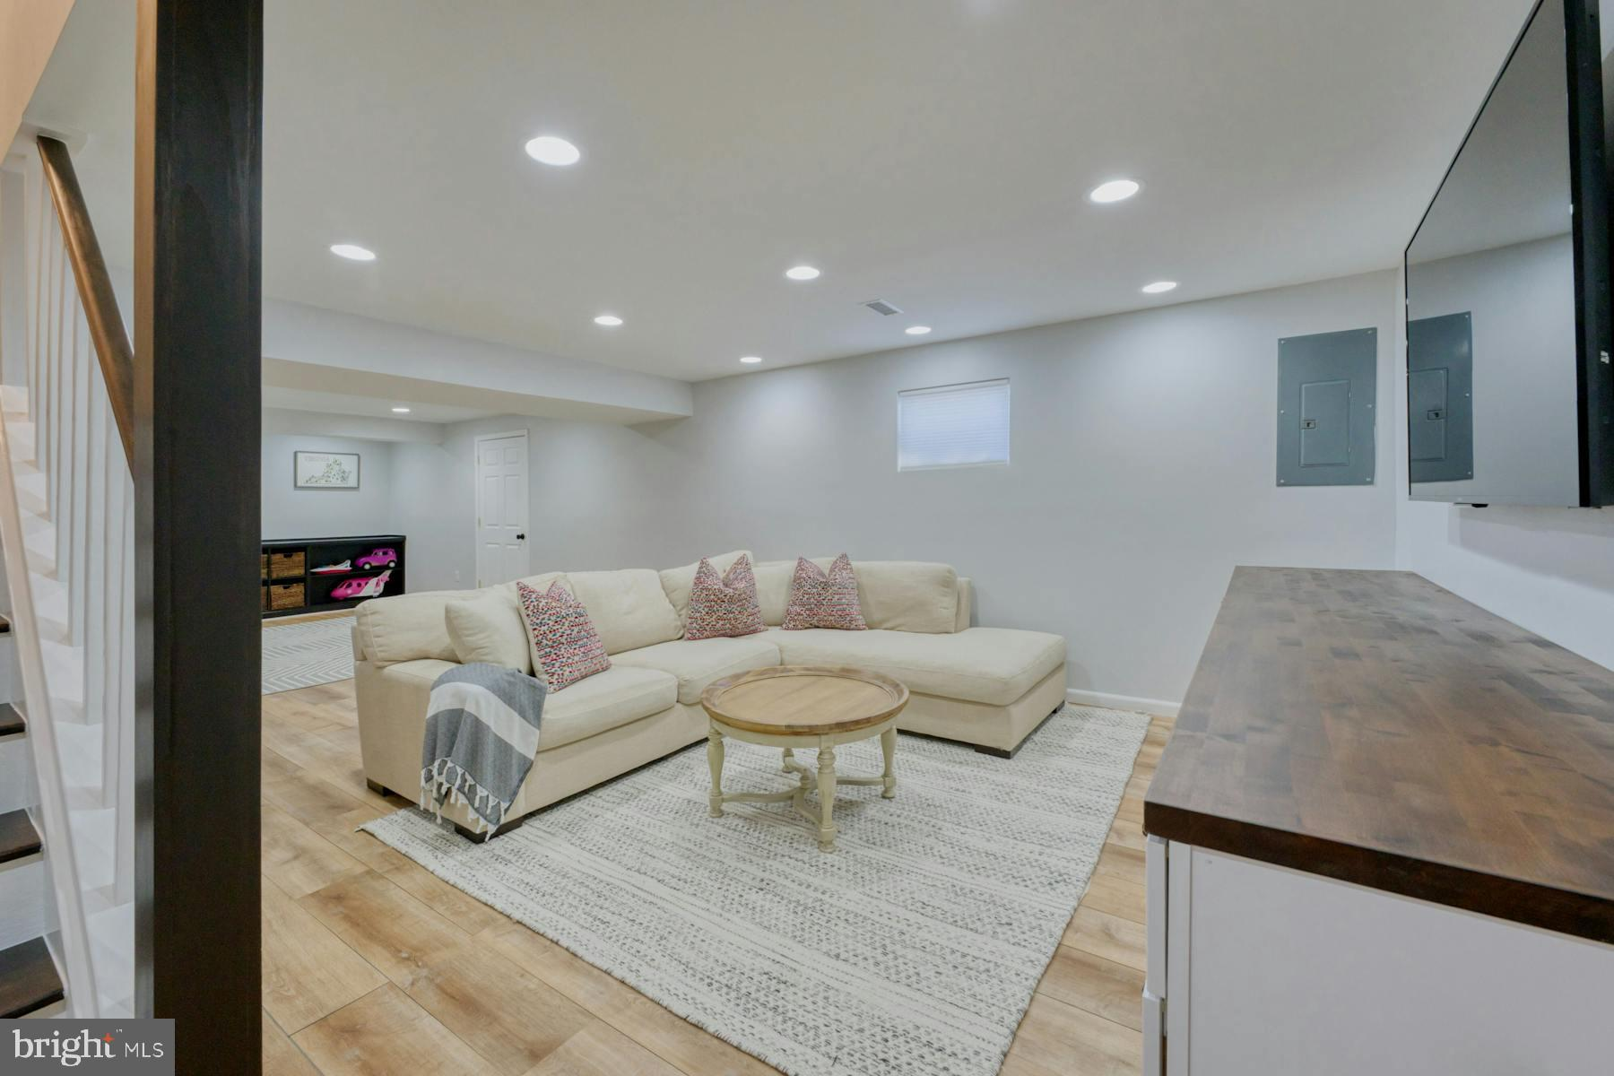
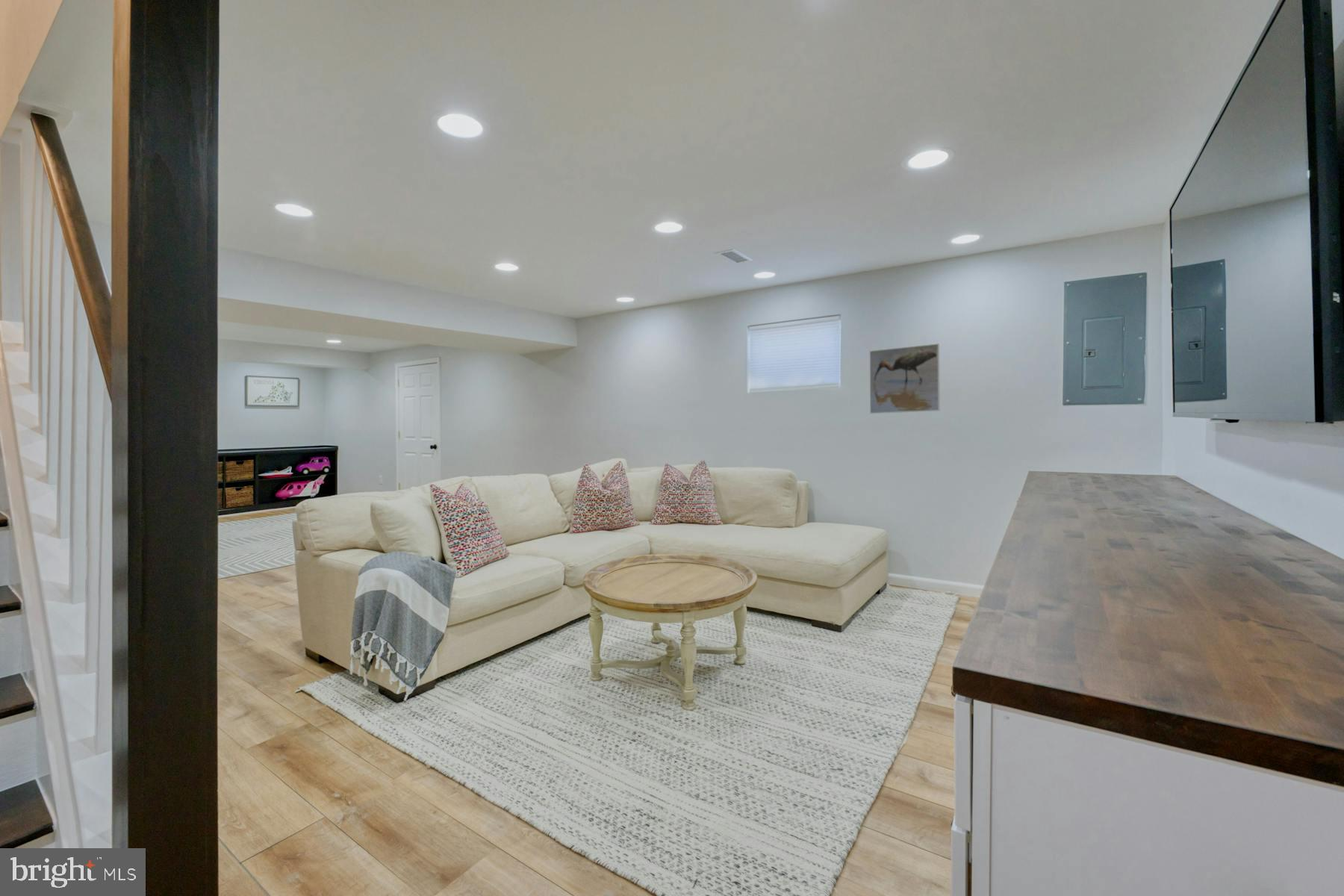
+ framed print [869,343,941,414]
